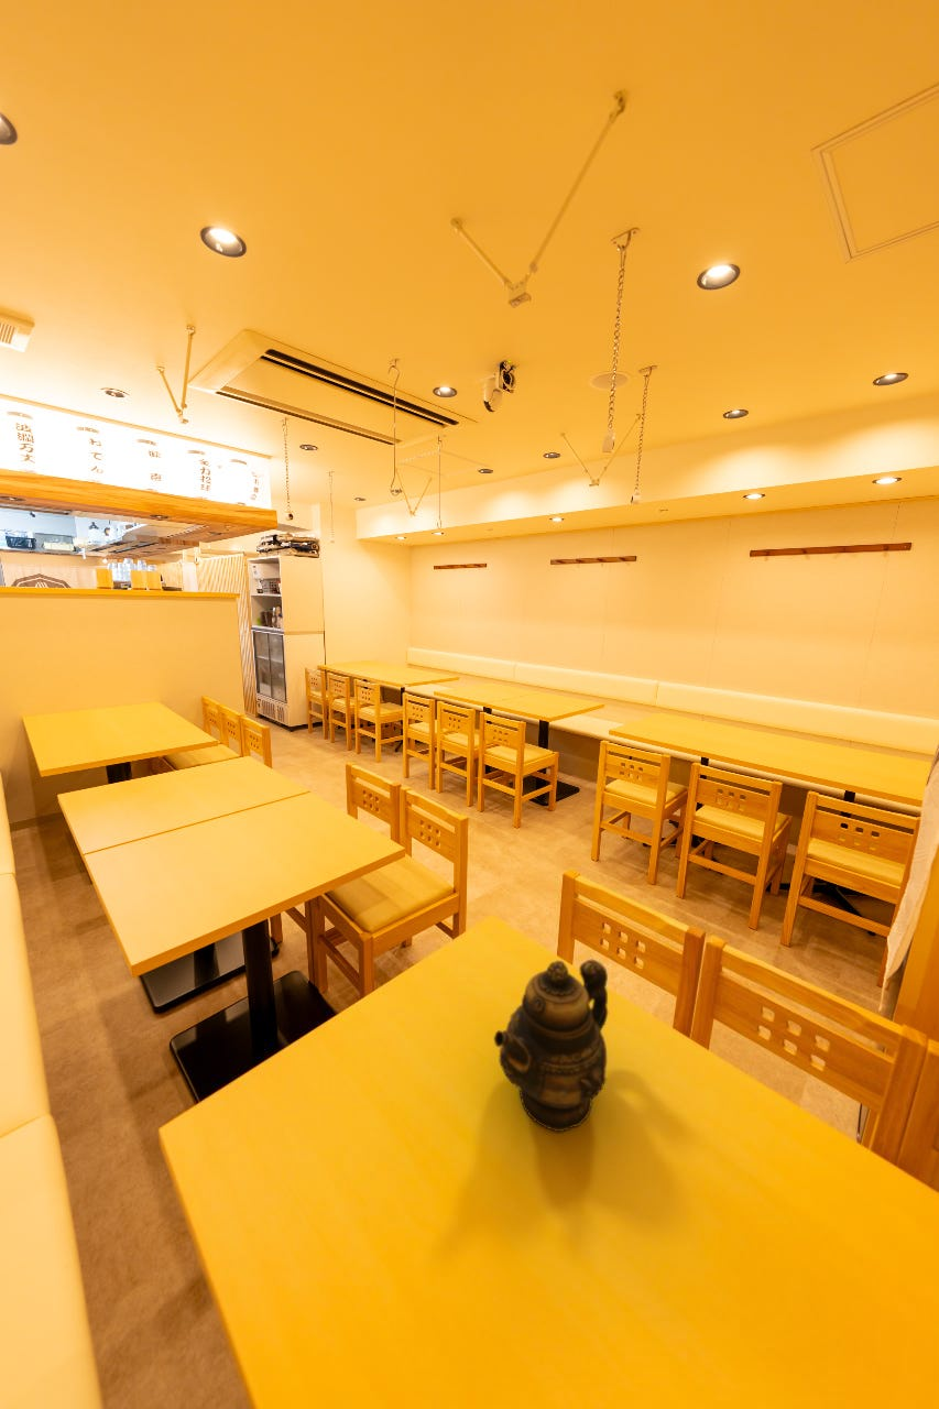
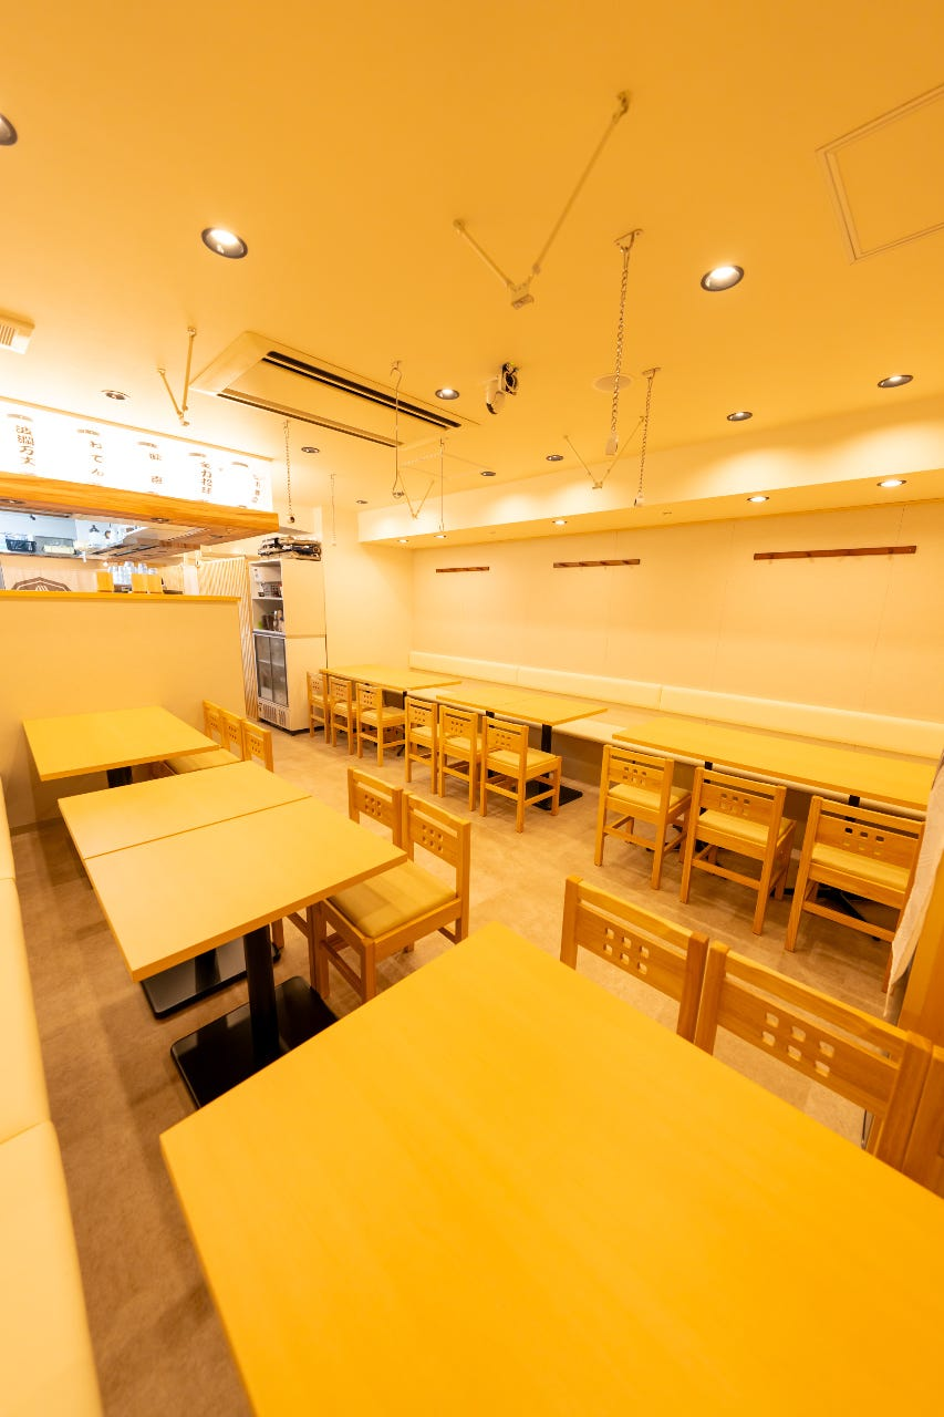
- teapot [493,959,609,1134]
